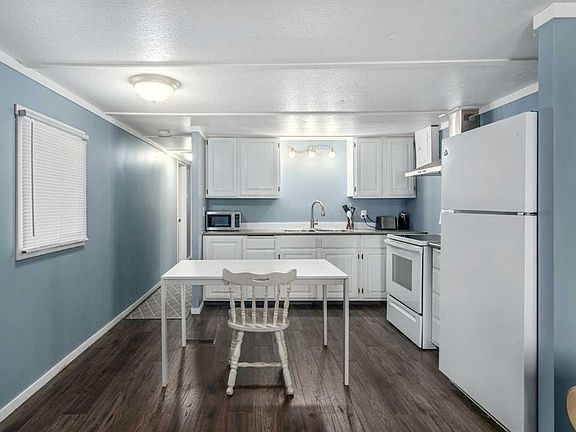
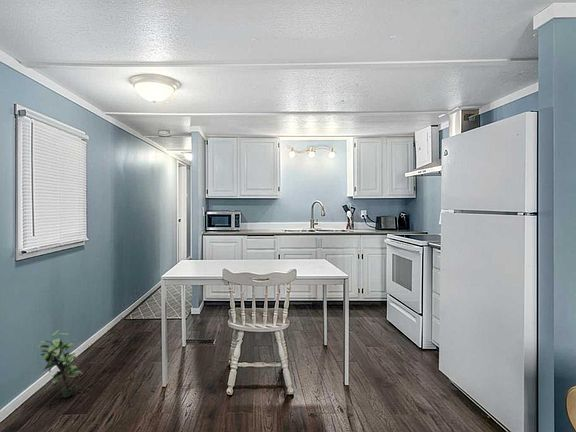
+ potted plant [38,329,84,399]
